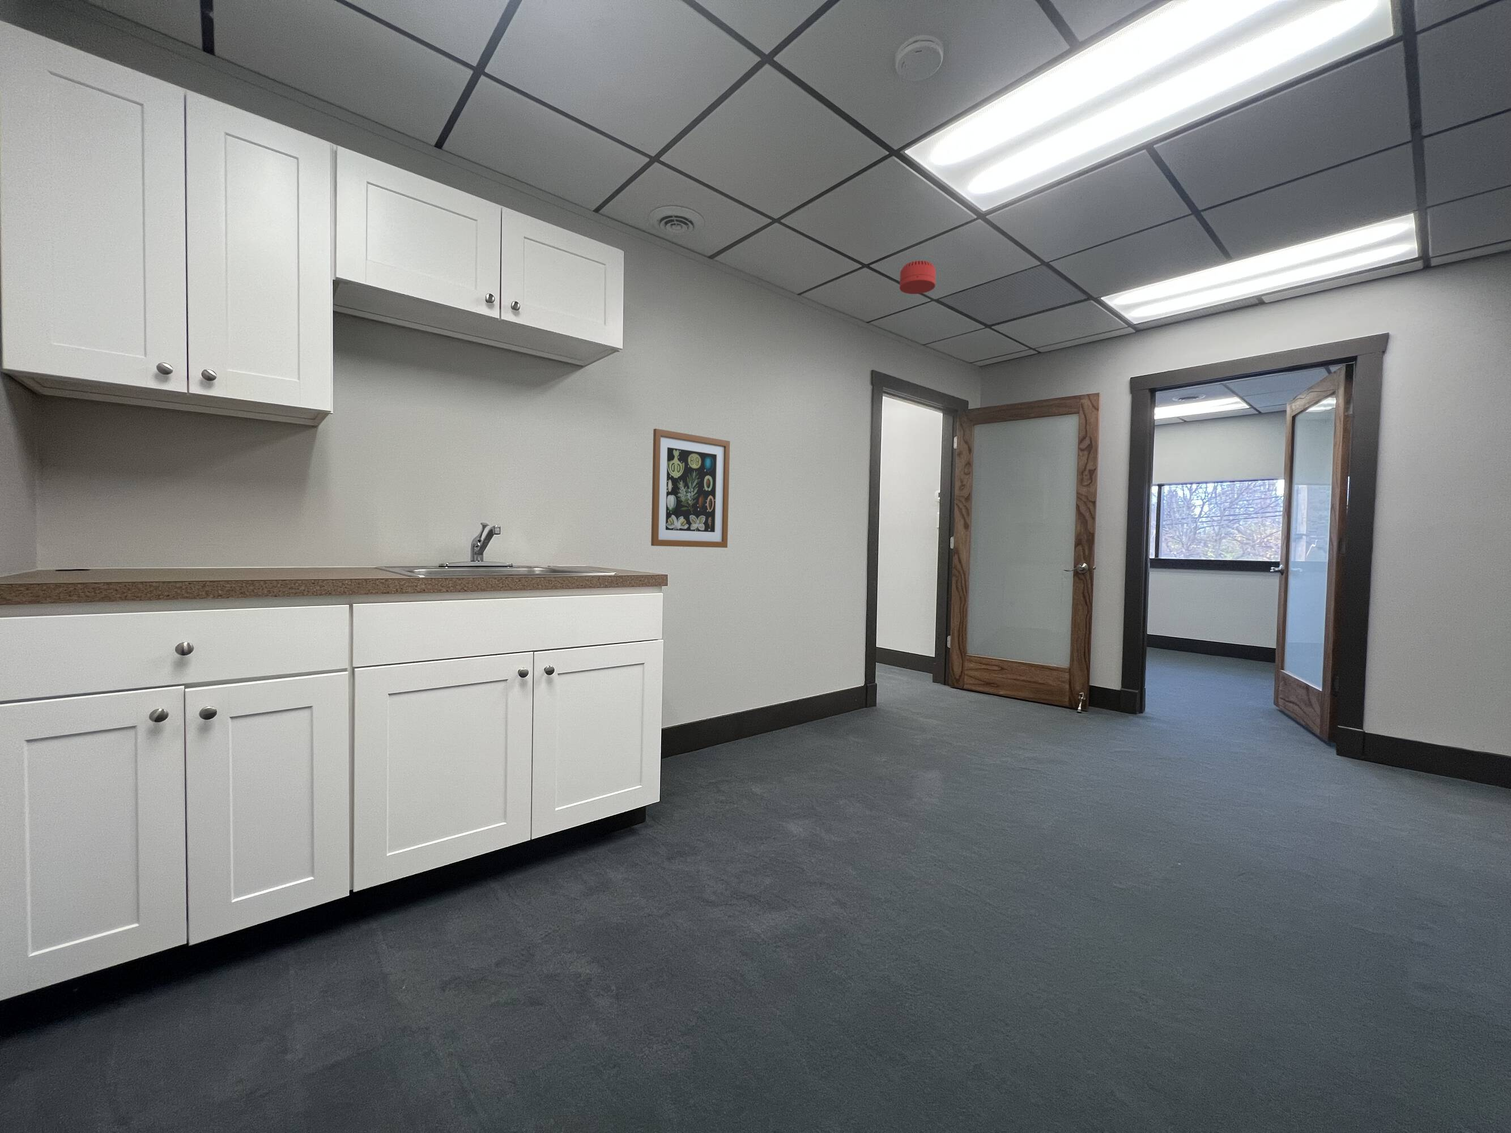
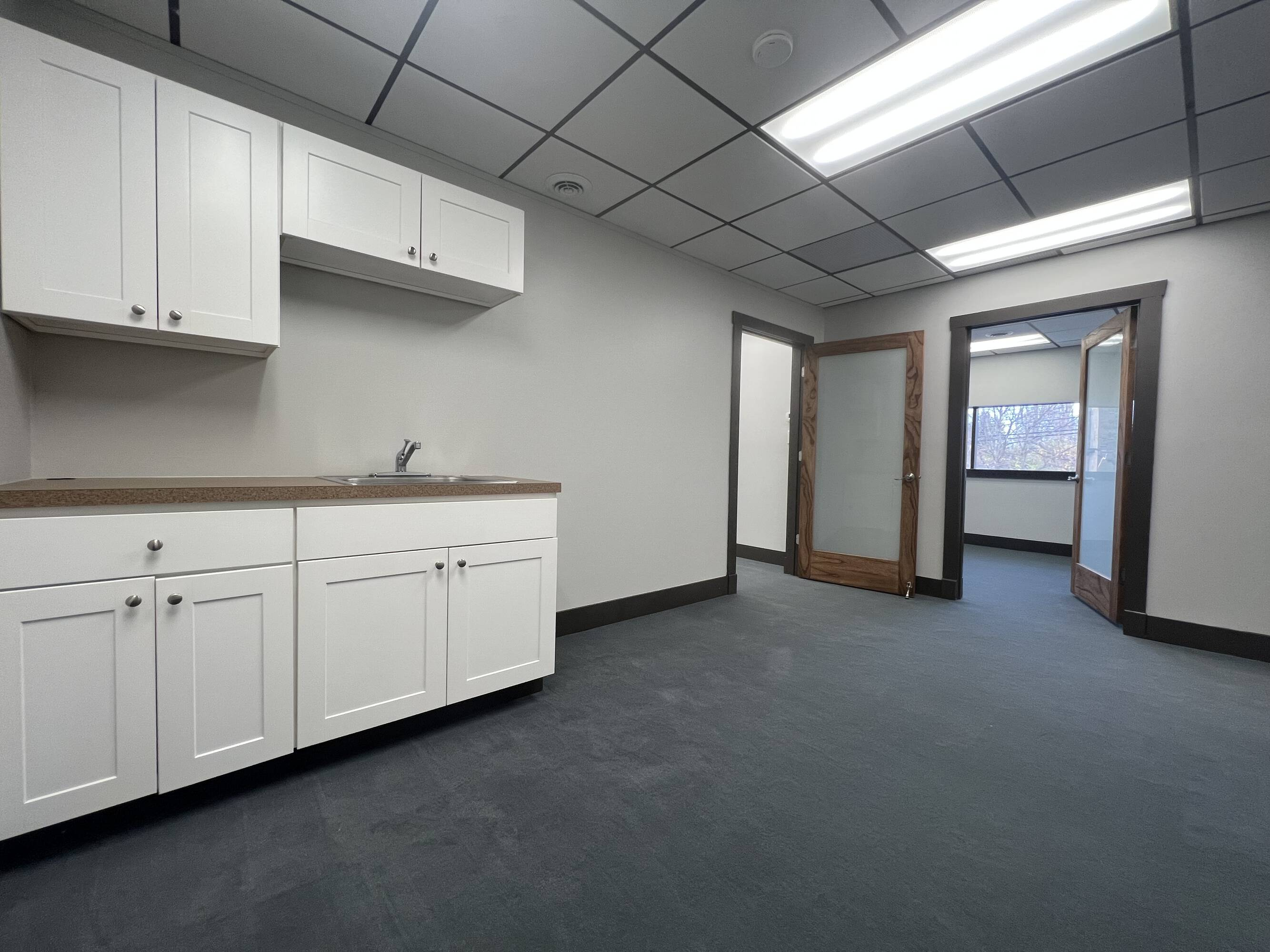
- smoke detector [899,259,936,295]
- wall art [651,428,731,549]
